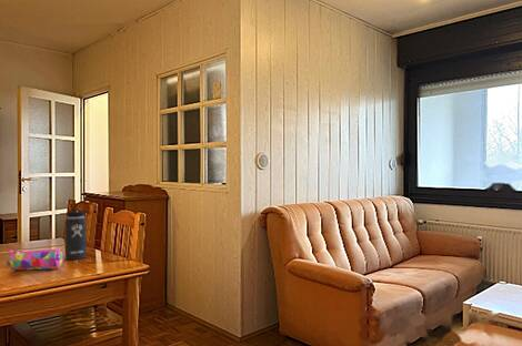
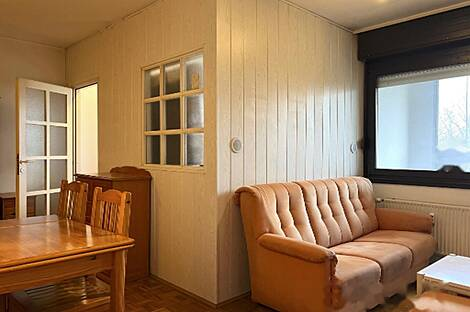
- thermos bottle [64,202,91,261]
- pencil case [6,248,64,272]
